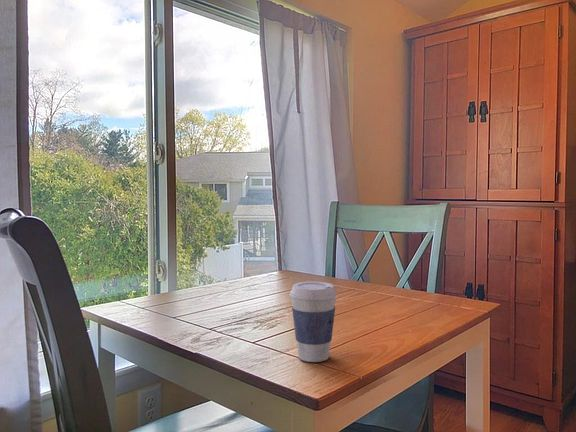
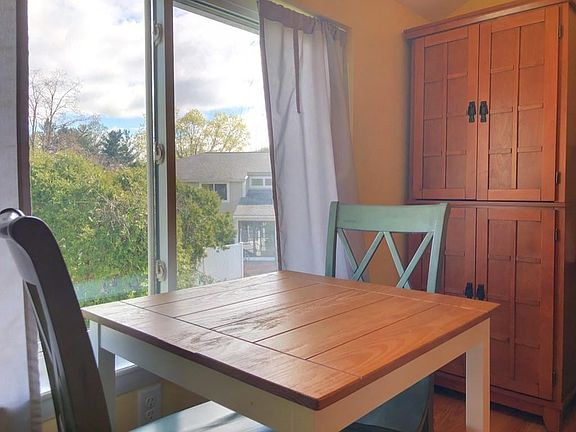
- coffee cup [289,281,338,363]
